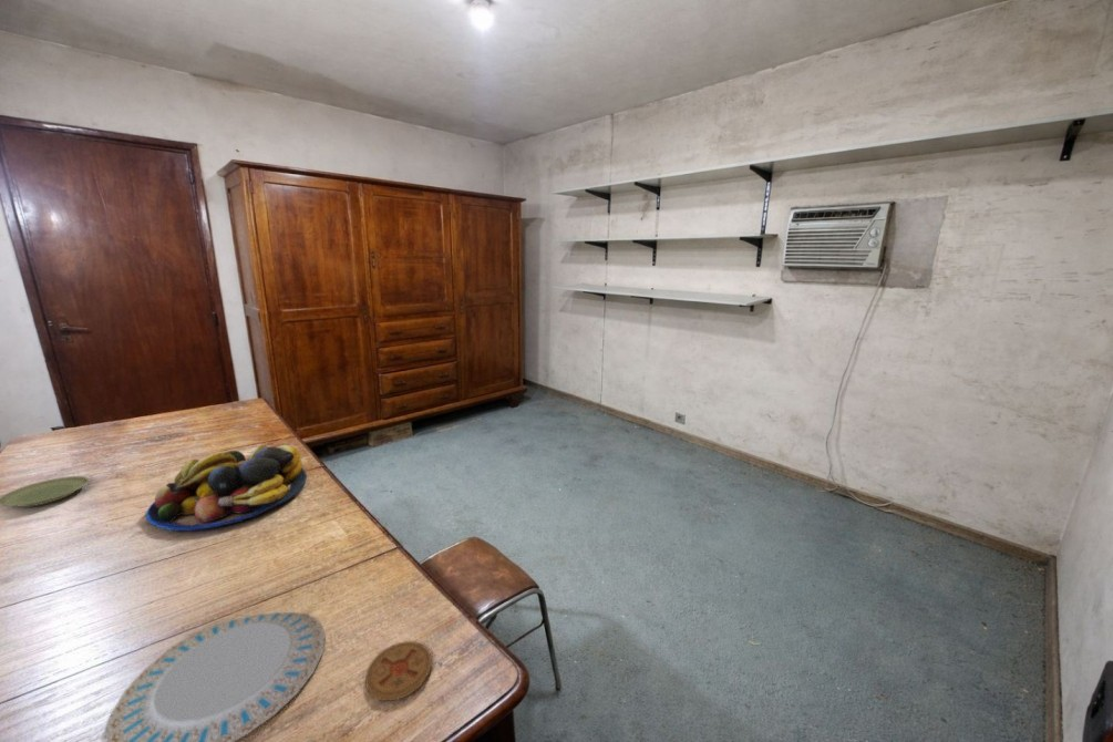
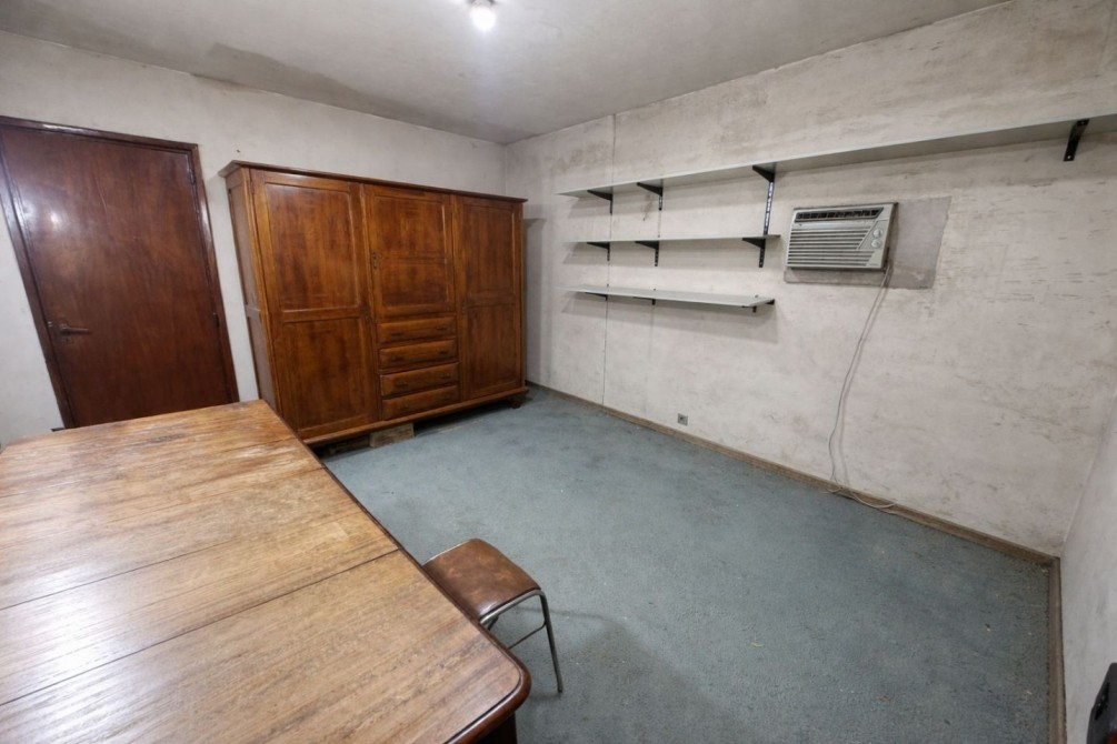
- plate [0,475,91,508]
- chinaware [105,611,327,742]
- coaster [364,640,433,702]
- fruit bowl [145,444,308,532]
